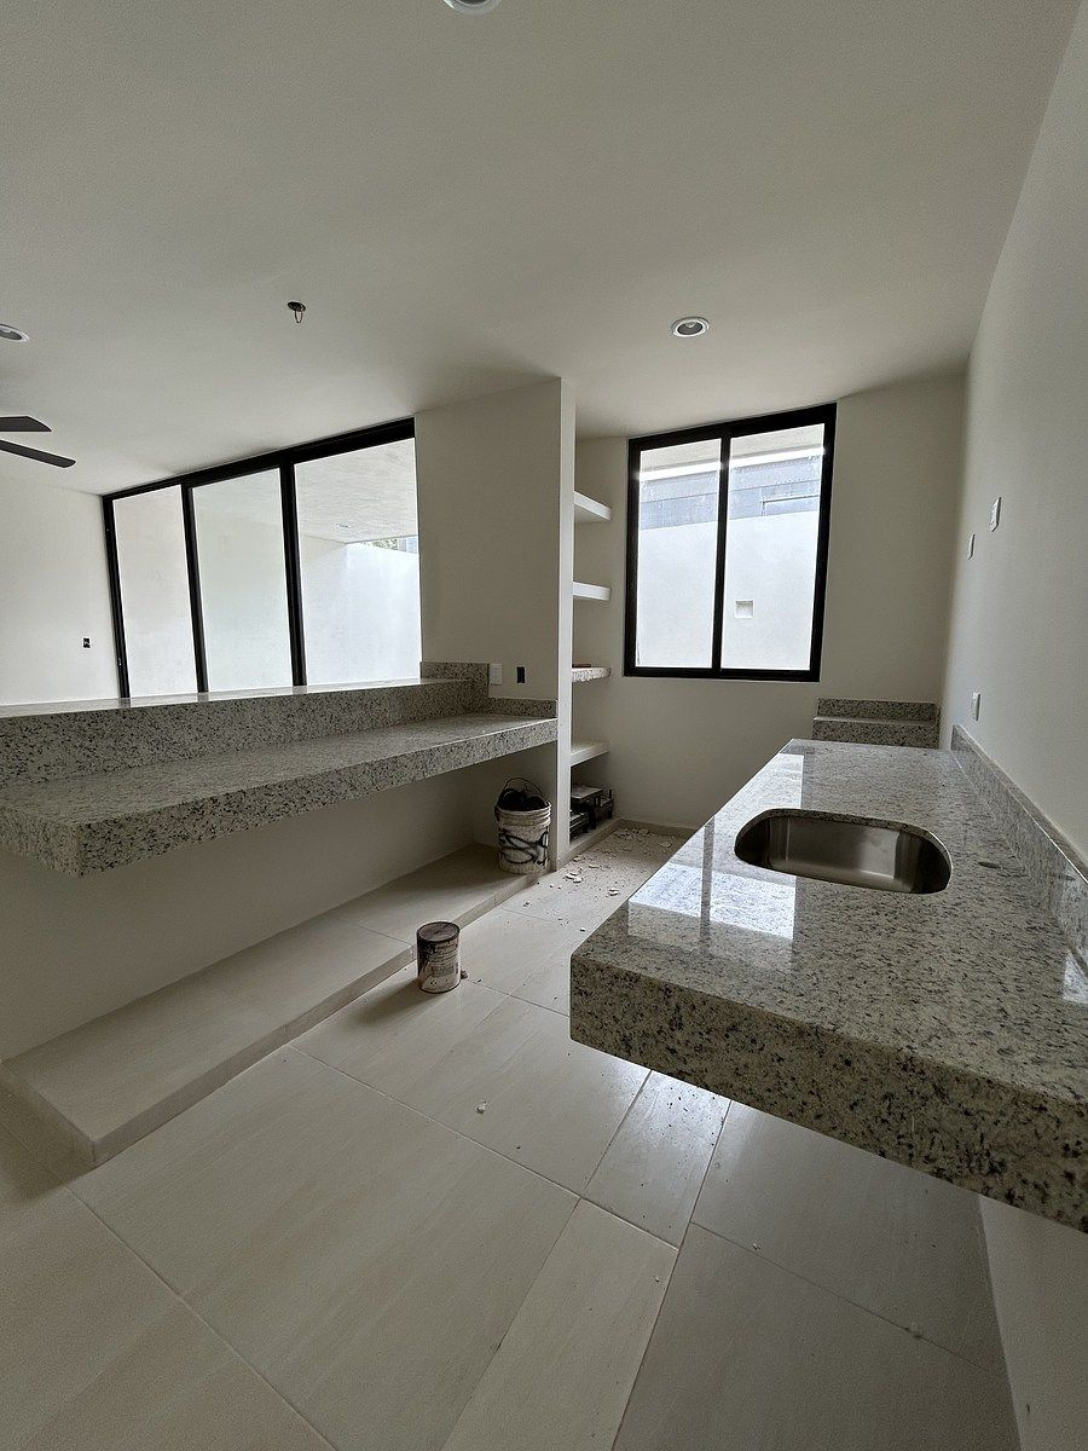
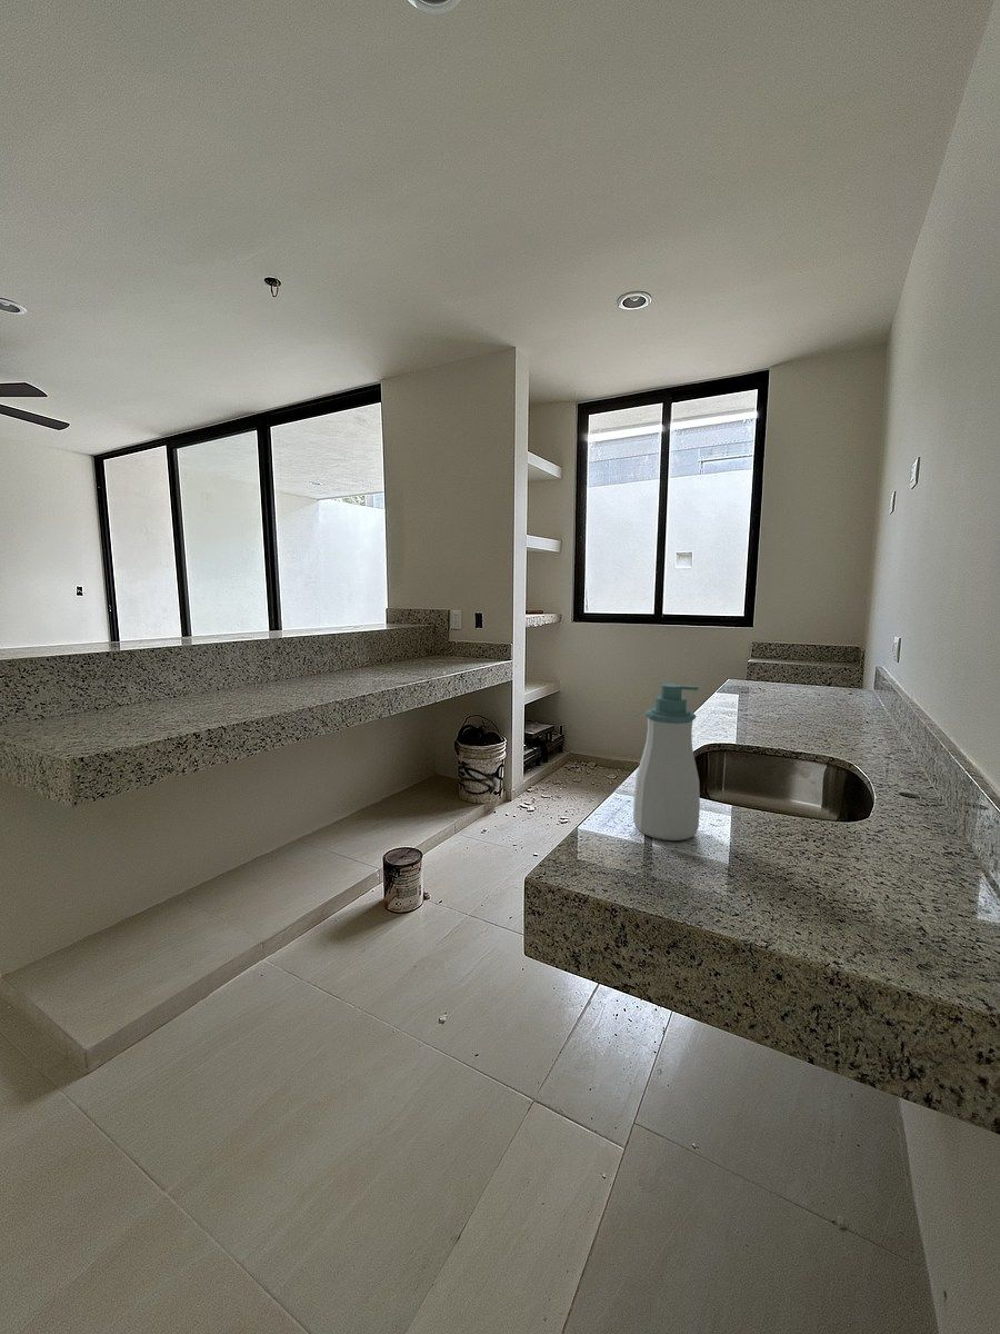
+ soap bottle [632,683,701,842]
